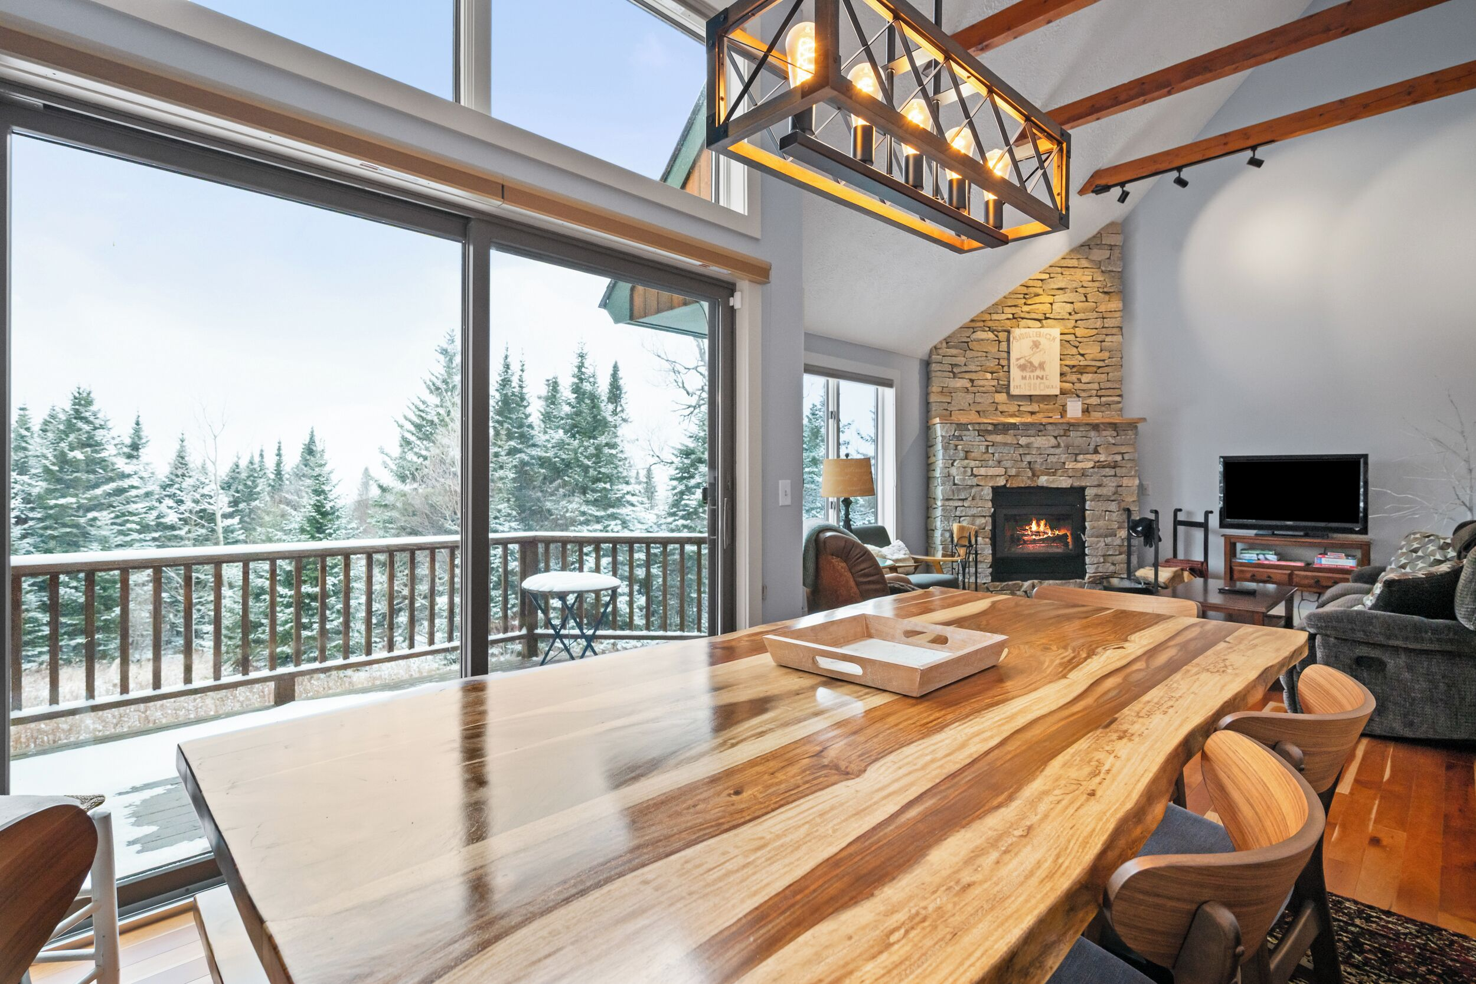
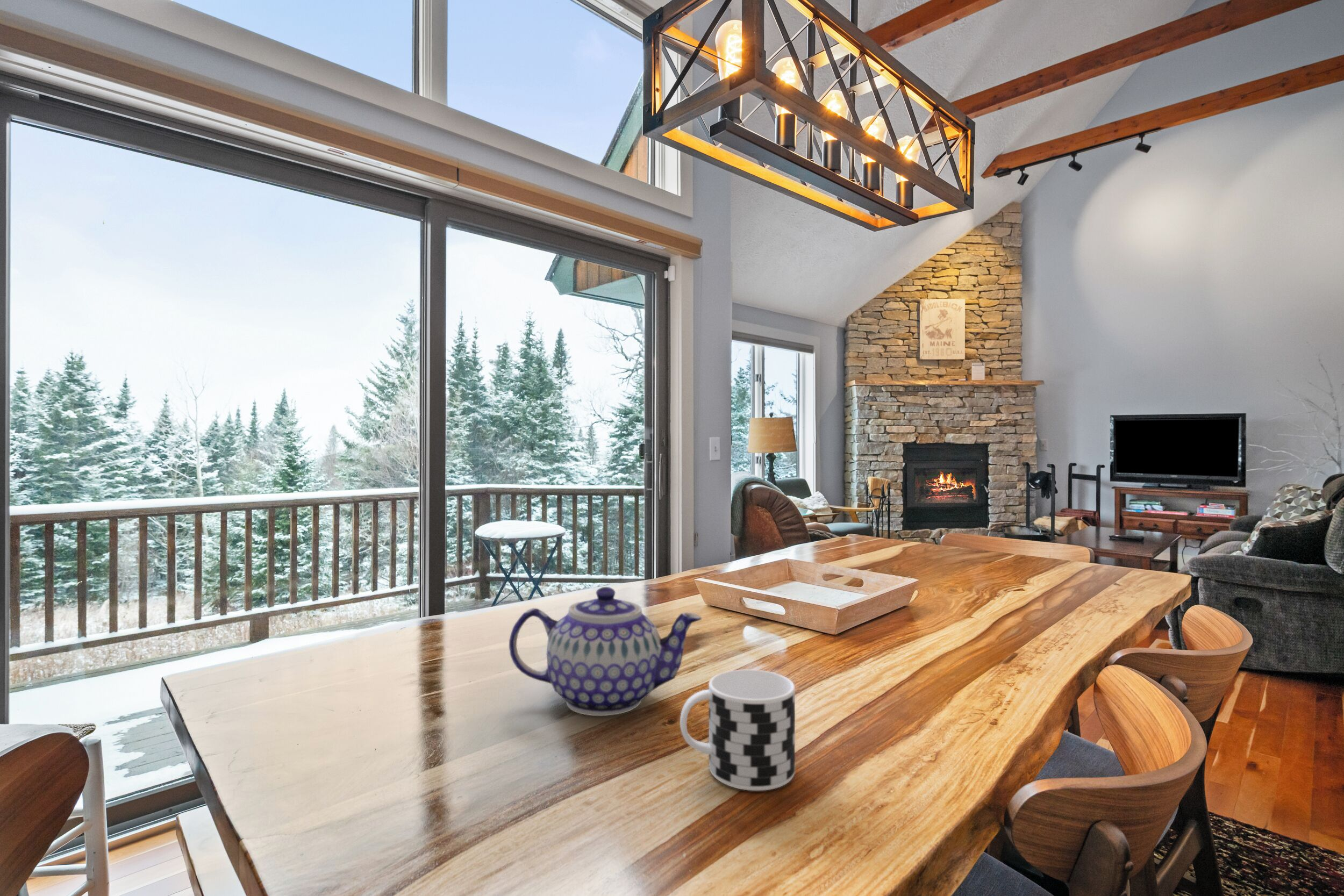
+ cup [680,669,796,791]
+ teapot [509,586,702,716]
